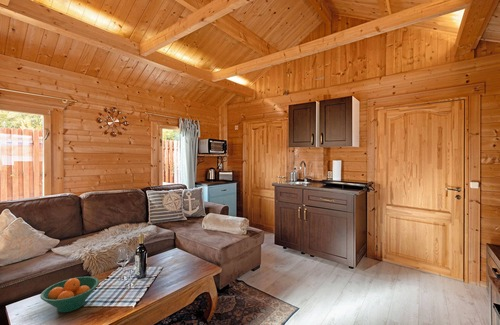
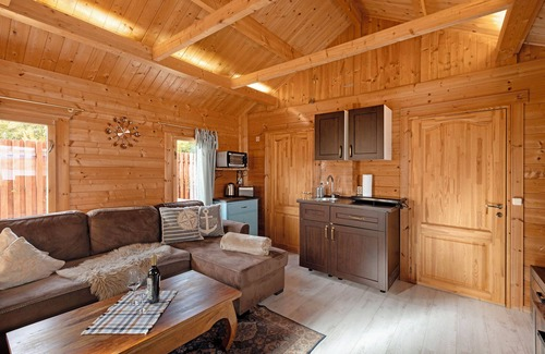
- fruit bowl [39,276,100,313]
